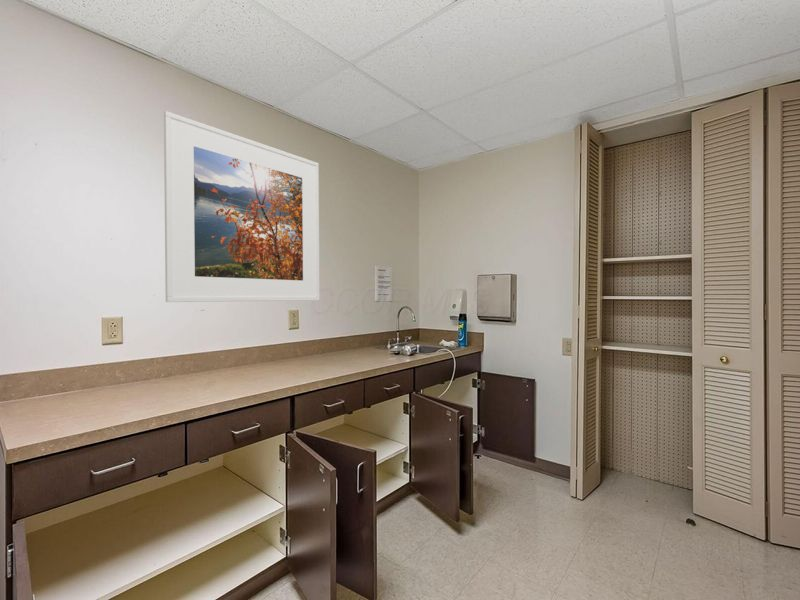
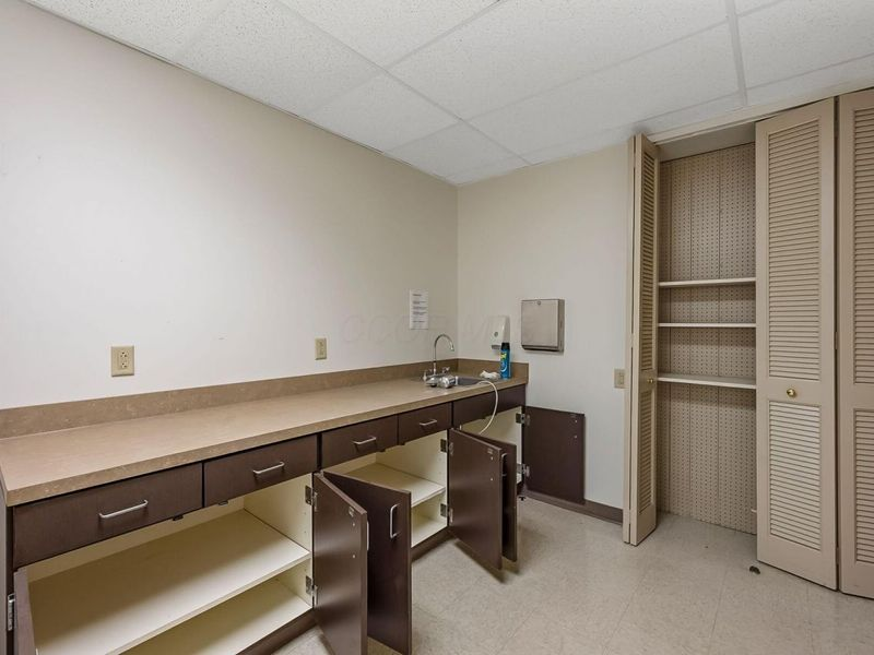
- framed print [163,110,321,303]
